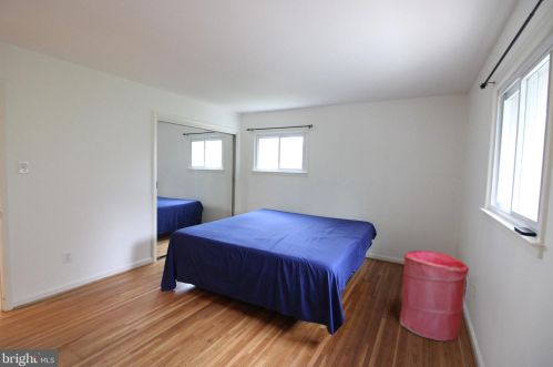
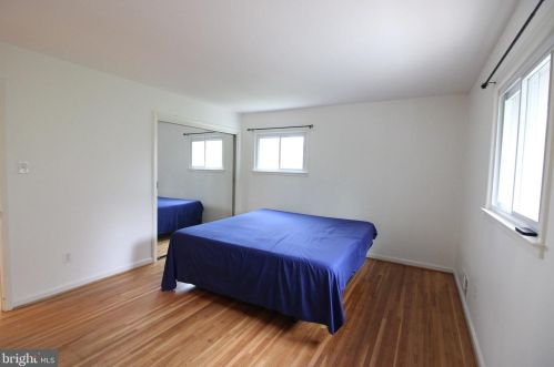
- laundry hamper [398,249,470,341]
